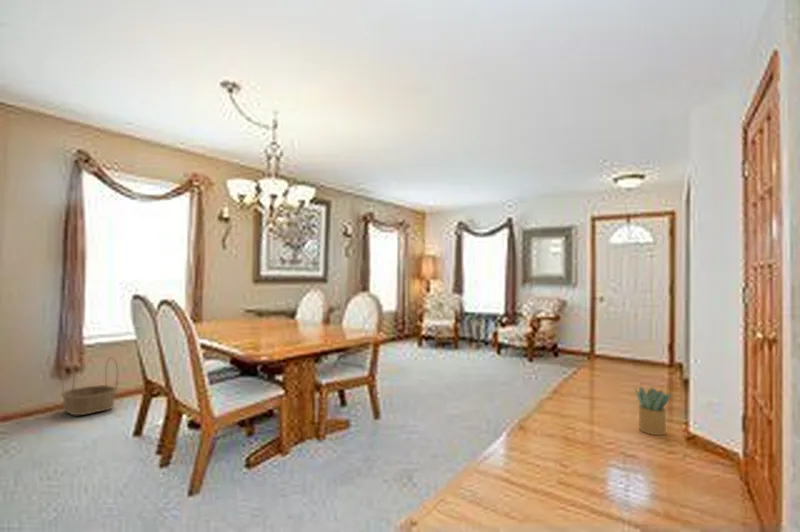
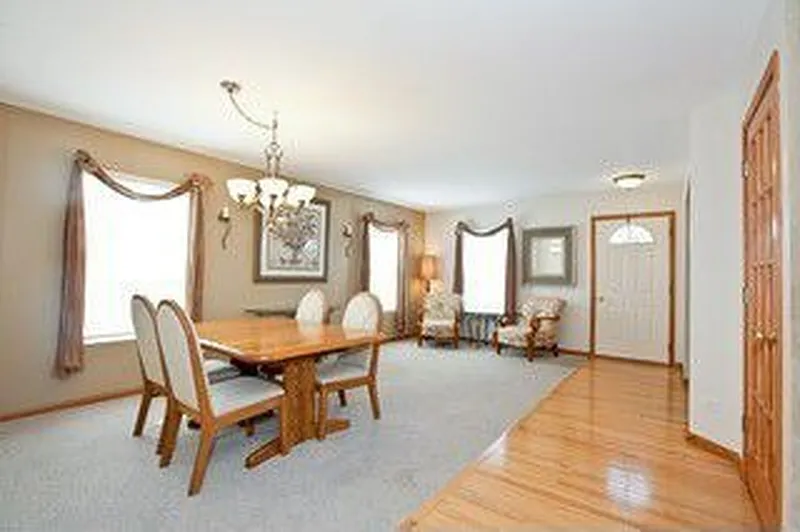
- basket [60,357,119,416]
- potted plant [634,386,672,437]
